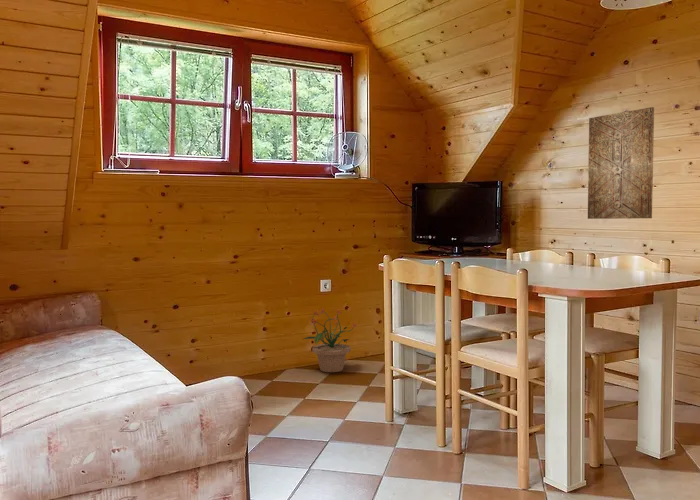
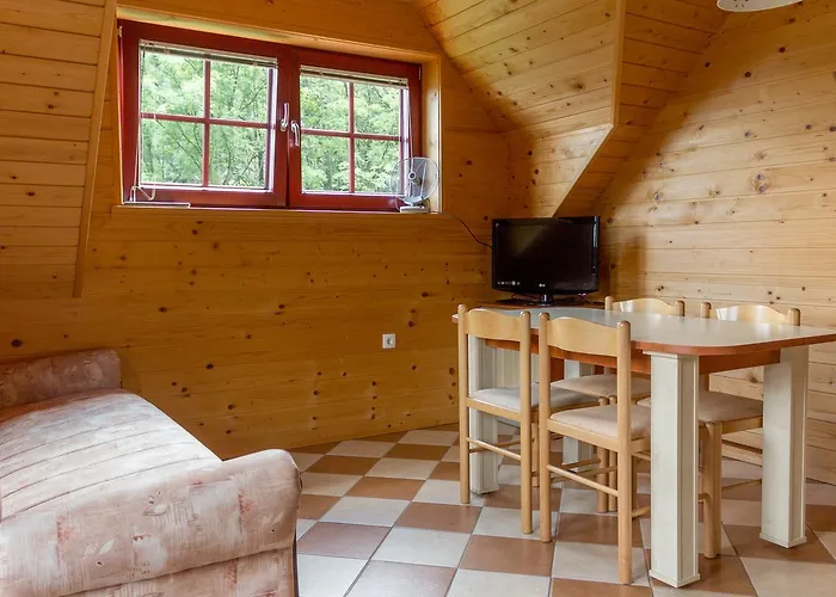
- potted plant [301,307,358,373]
- wall art [587,106,655,220]
